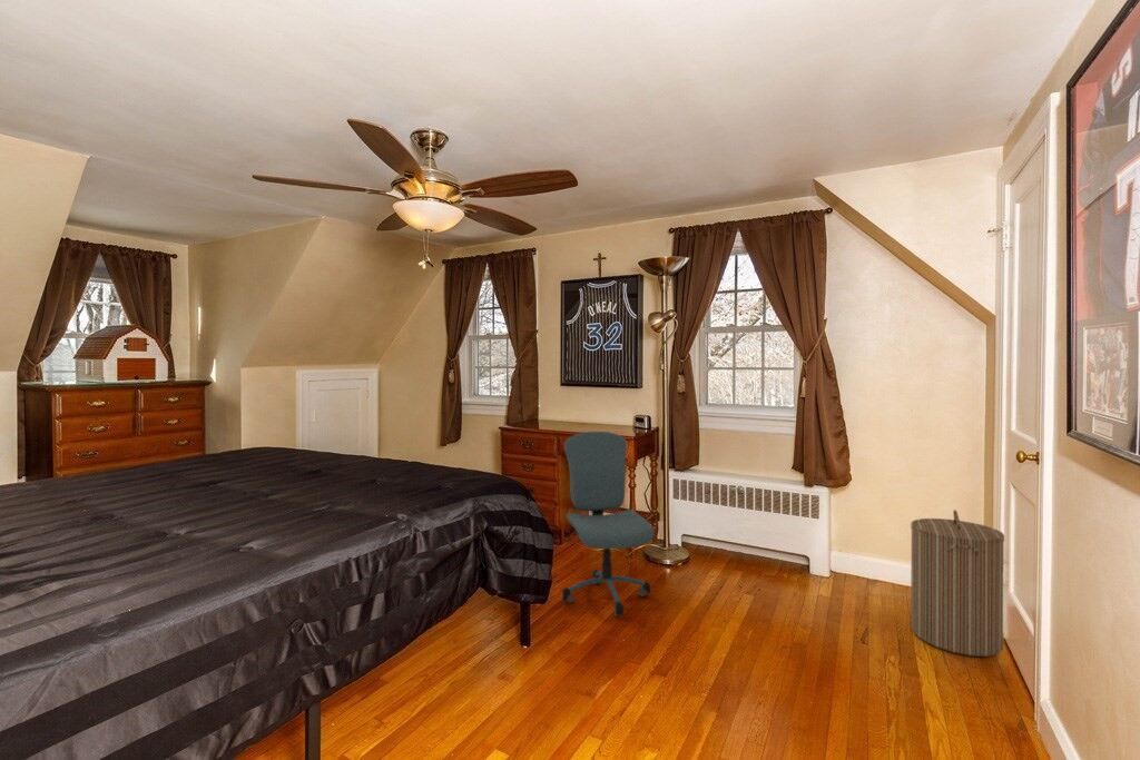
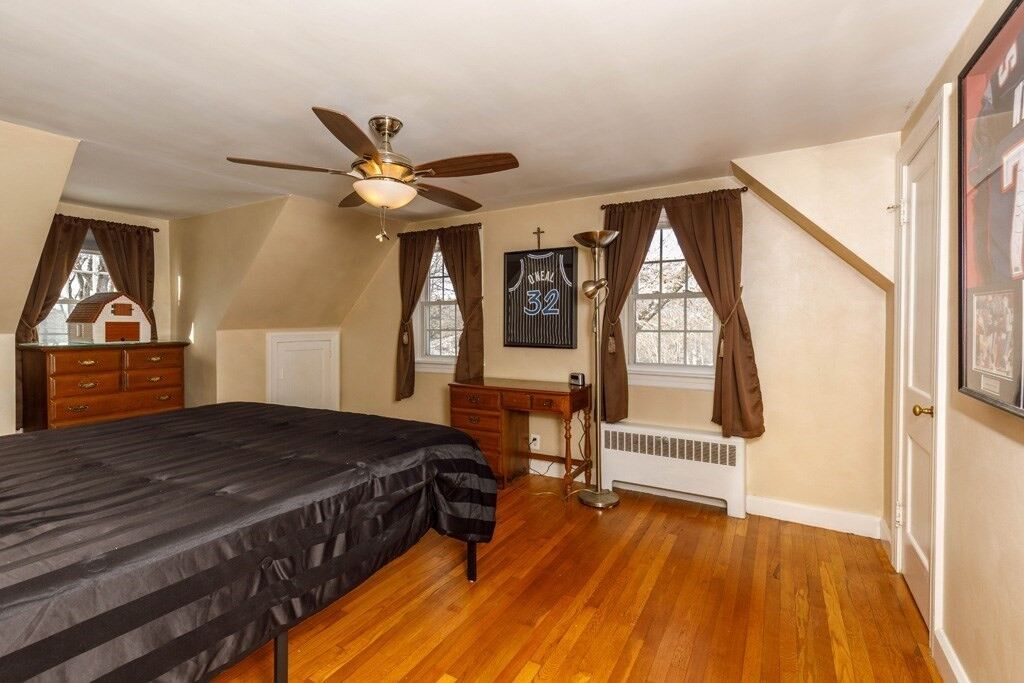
- office chair [561,431,655,618]
- laundry hamper [910,509,1005,658]
